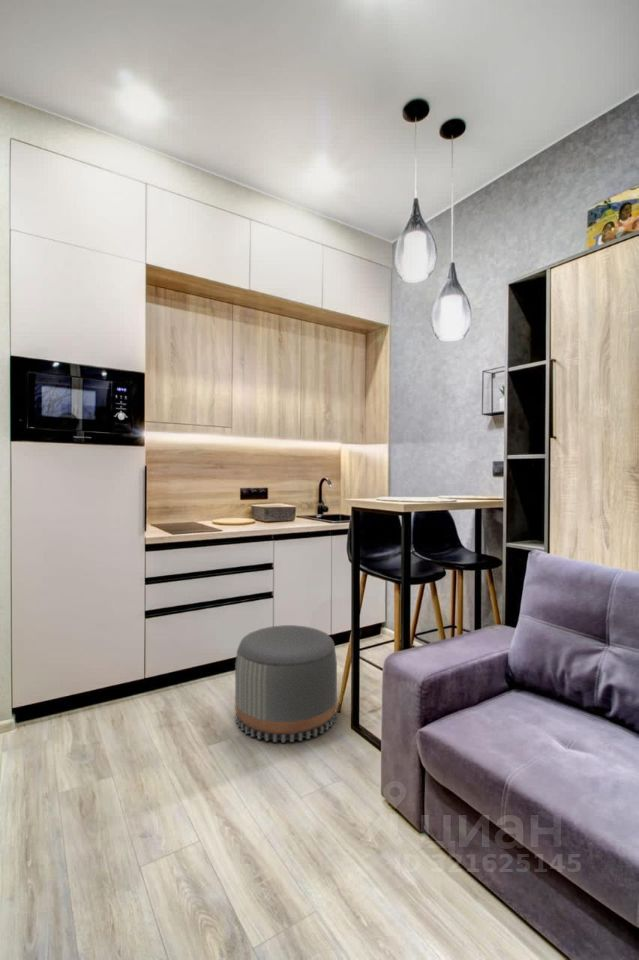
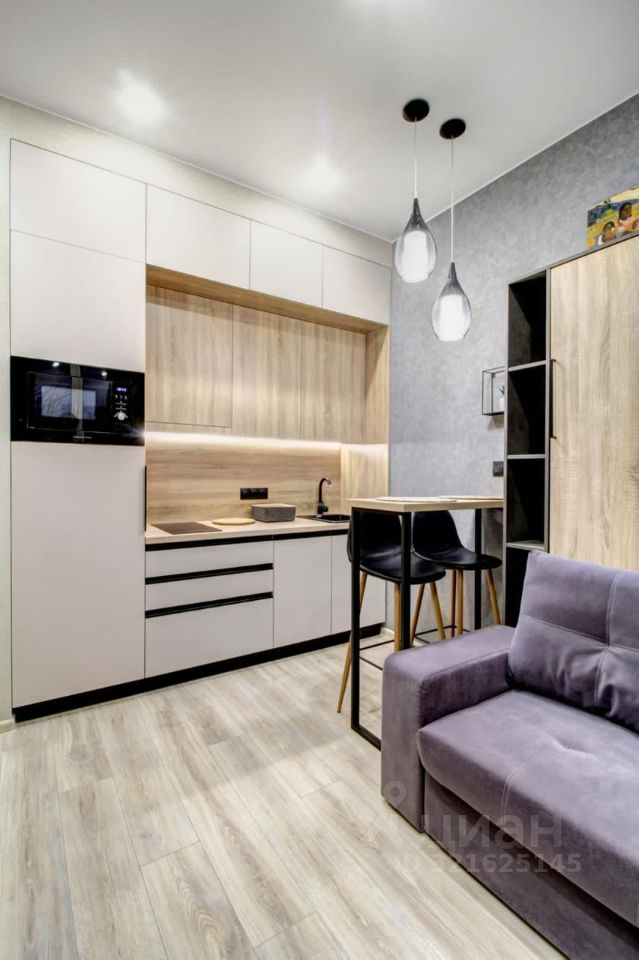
- pouf [234,624,338,743]
